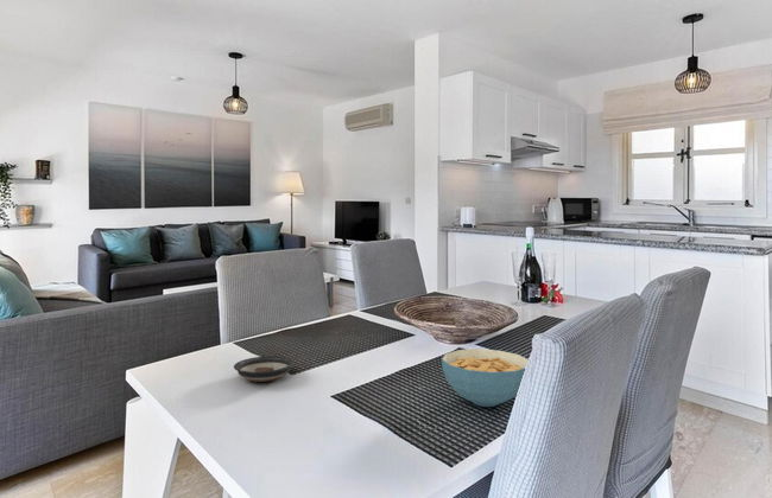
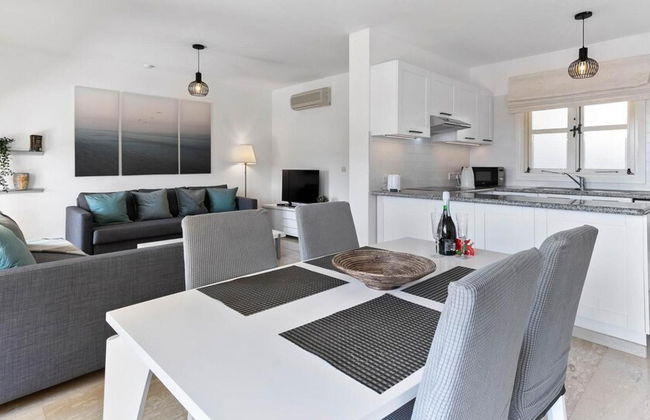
- saucer [233,355,295,383]
- cereal bowl [441,347,530,408]
